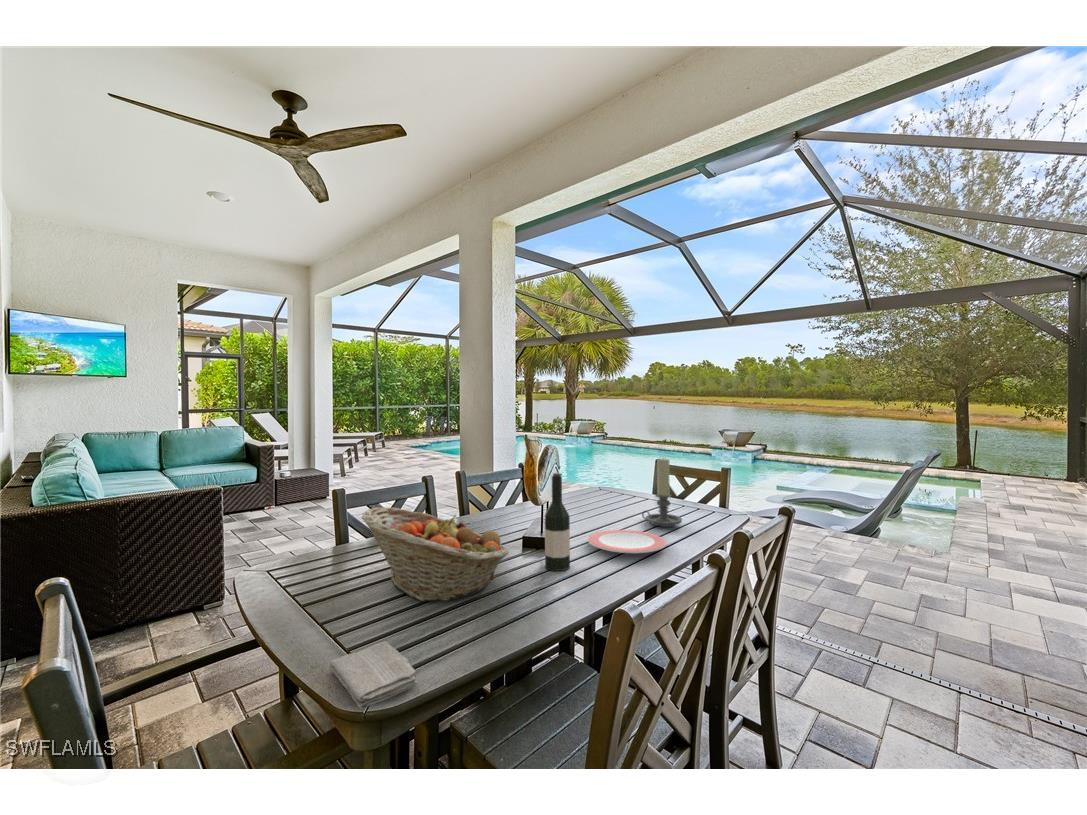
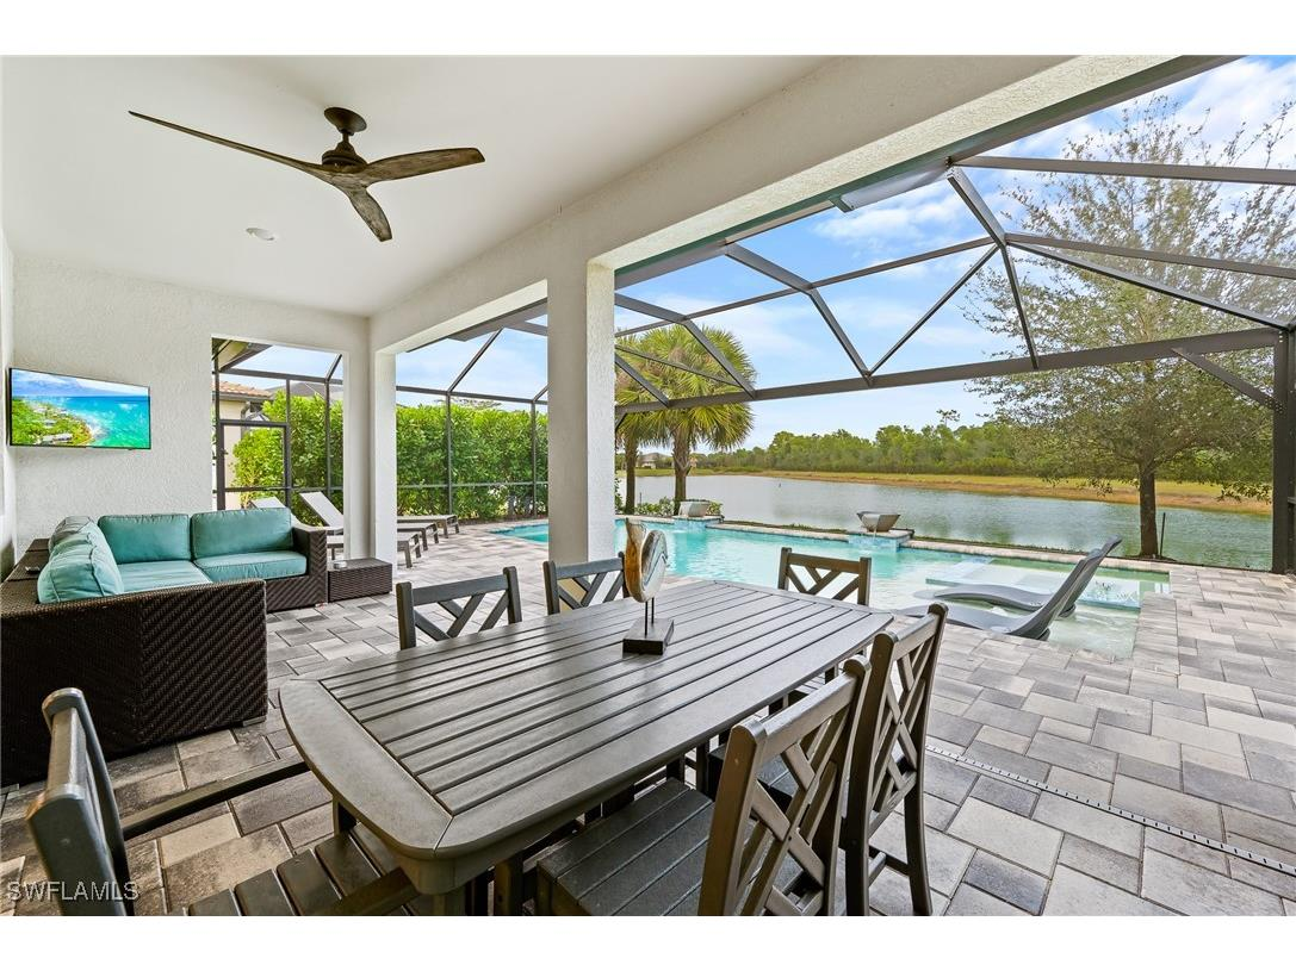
- fruit basket [360,506,510,602]
- wine bottle [544,472,571,572]
- plate [587,529,667,554]
- washcloth [328,640,419,710]
- candle holder [641,457,683,528]
